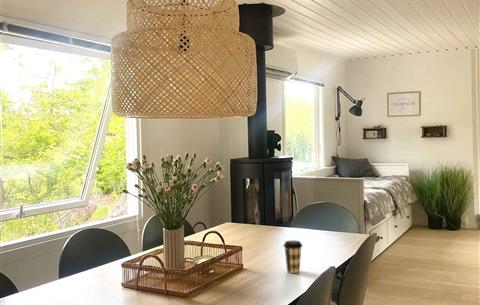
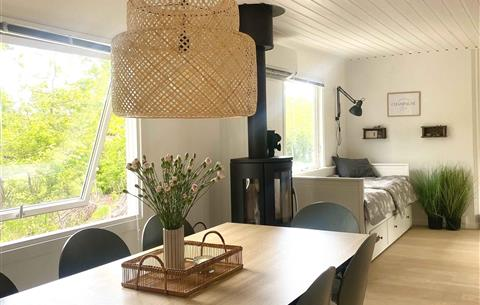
- coffee cup [283,240,303,274]
